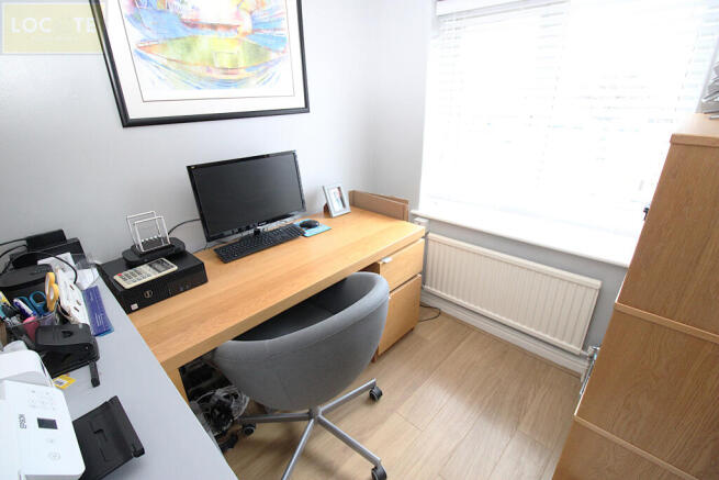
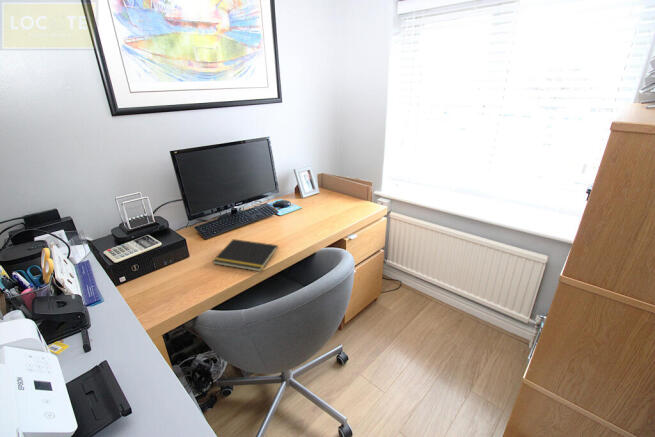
+ notepad [212,238,279,273]
